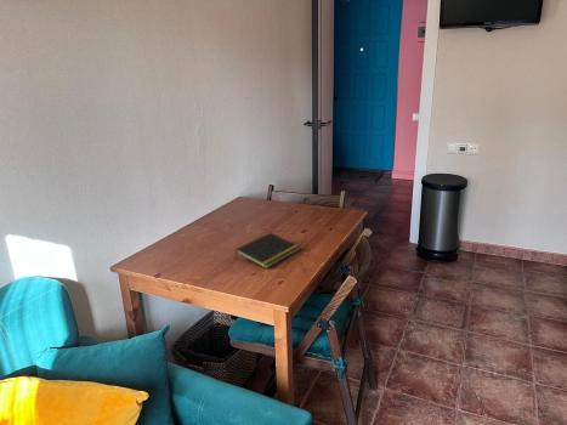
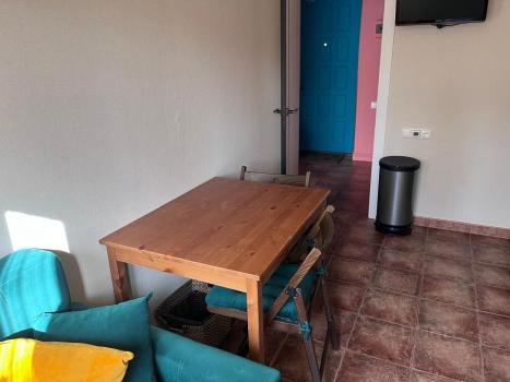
- notepad [234,232,301,270]
